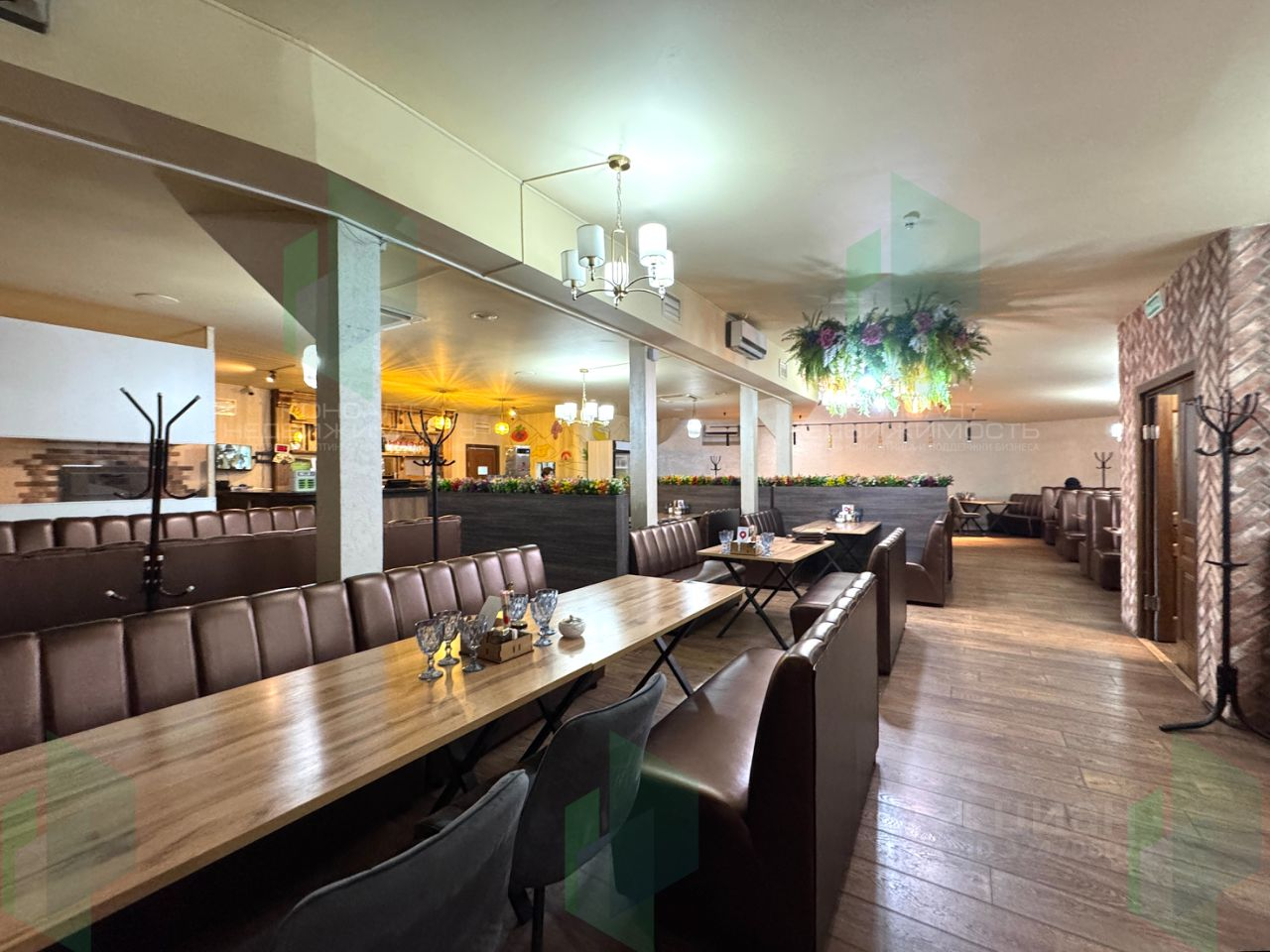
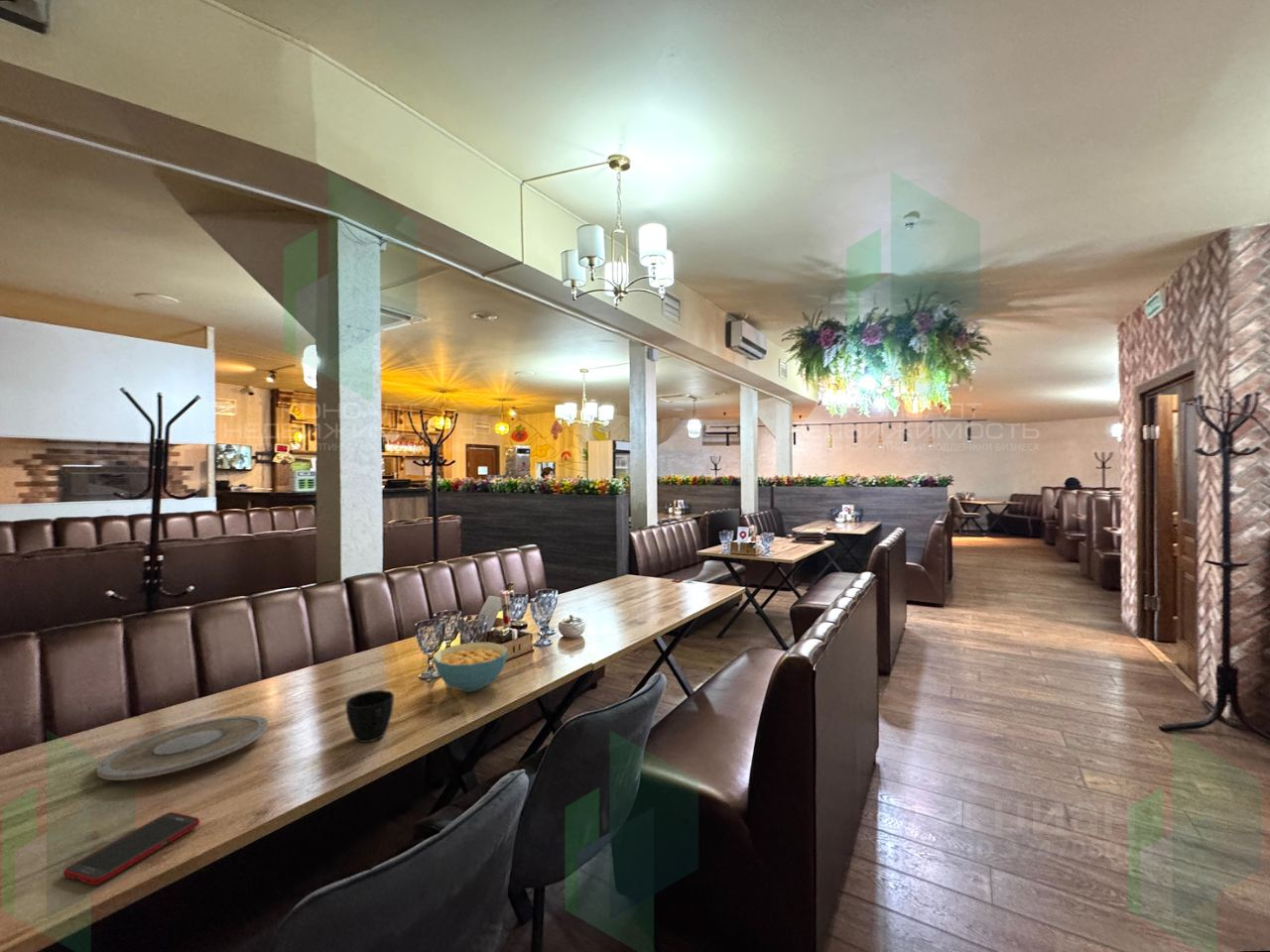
+ cup [344,689,395,744]
+ cereal bowl [433,642,509,693]
+ cell phone [63,811,200,886]
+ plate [96,715,269,781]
